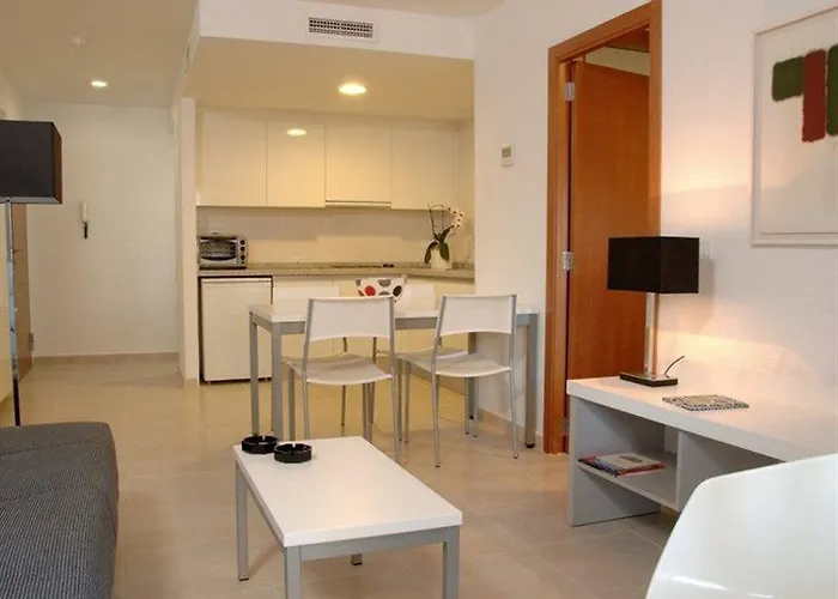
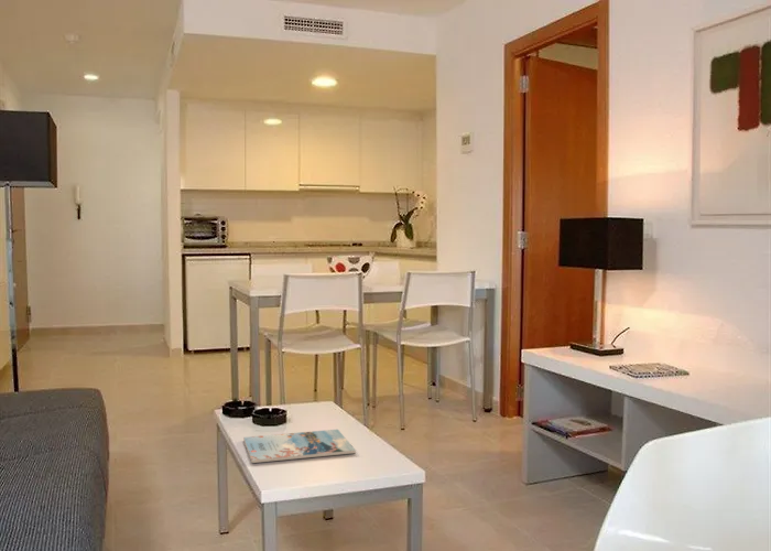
+ magazine [242,429,357,464]
